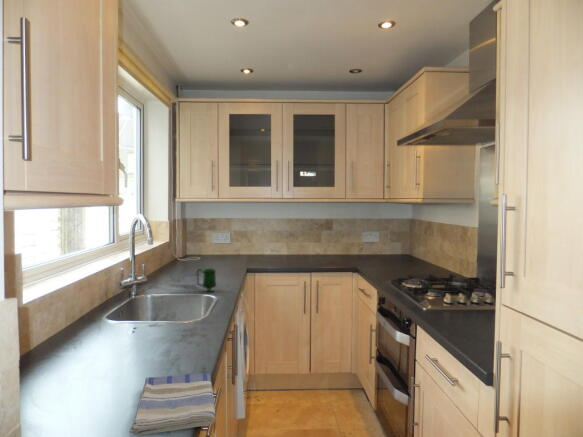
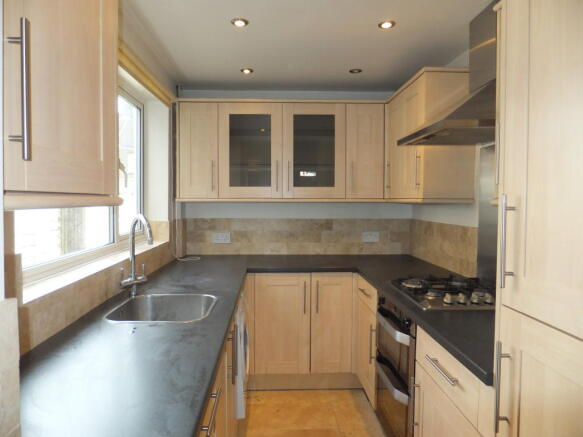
- dish towel [128,372,216,436]
- mug [196,268,217,292]
